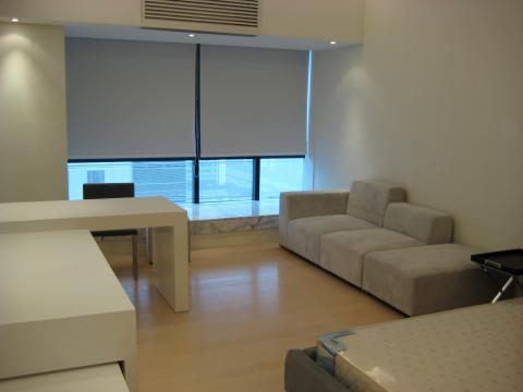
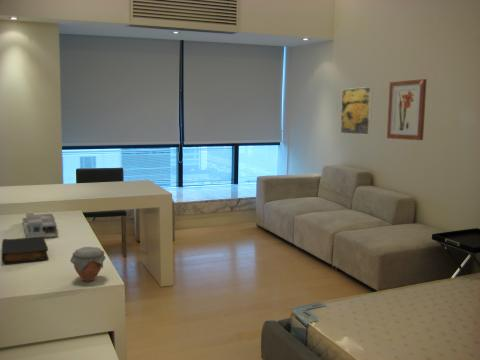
+ book [1,236,50,265]
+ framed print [340,86,374,136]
+ wall art [386,78,428,141]
+ desk organizer [21,212,59,238]
+ jar [69,246,106,282]
